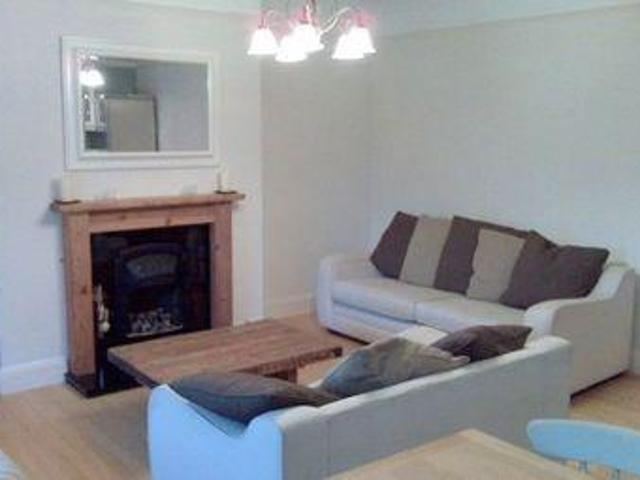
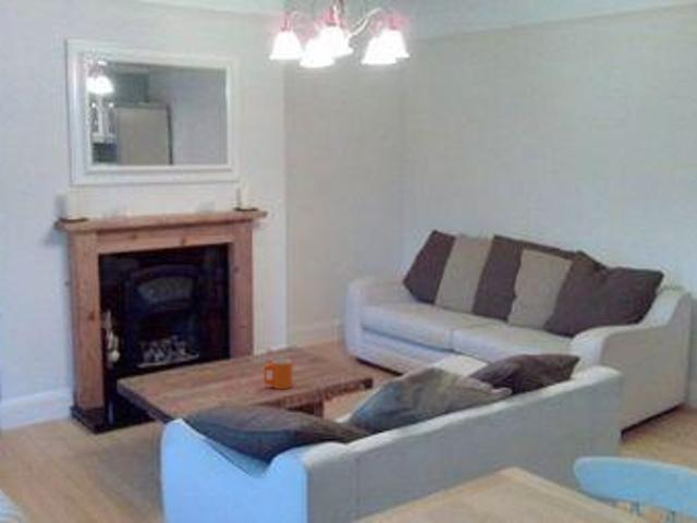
+ mug [262,357,294,390]
